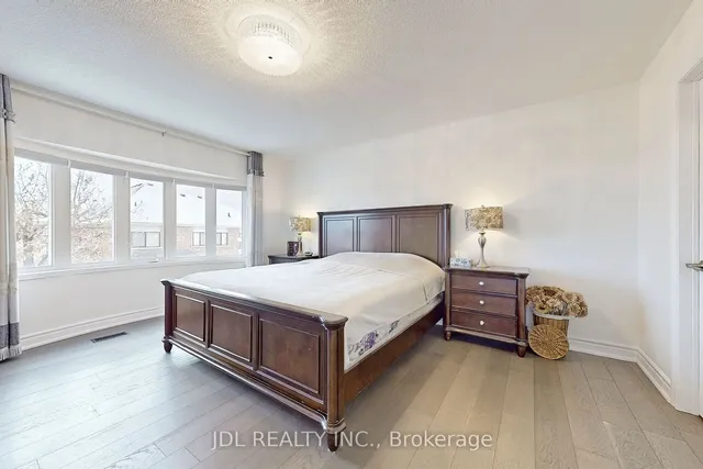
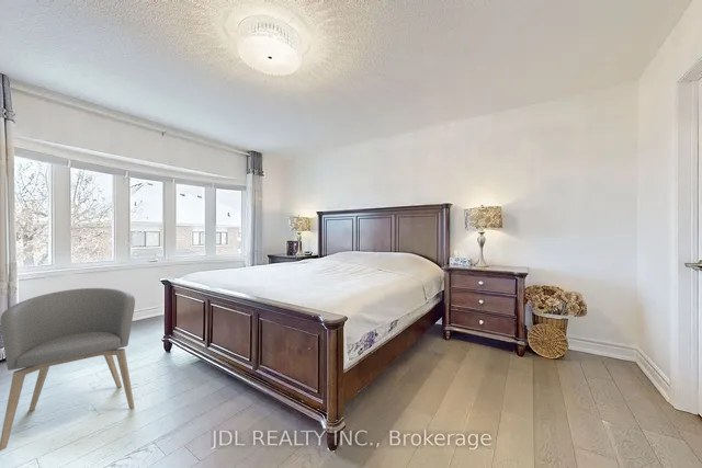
+ armchair [0,287,136,452]
